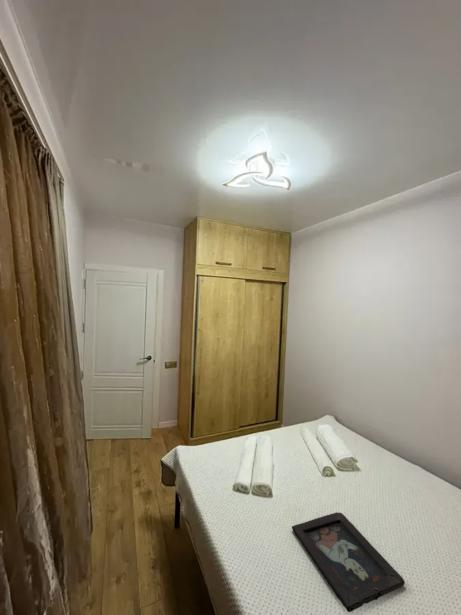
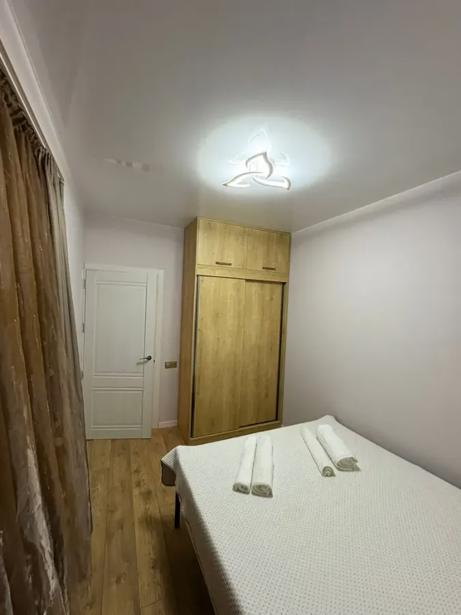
- decorative tray [291,511,406,613]
